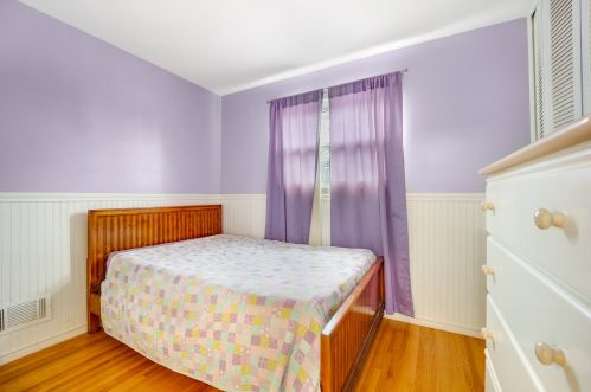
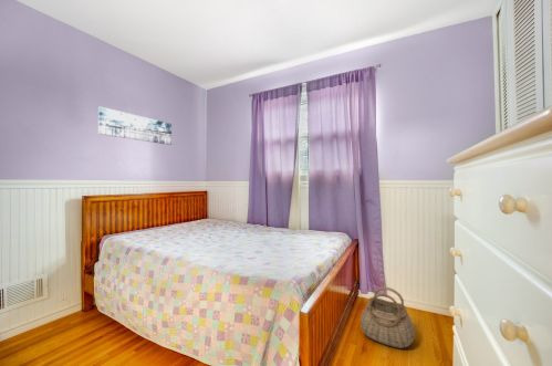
+ wall art [97,106,173,146]
+ basket [360,286,416,349]
